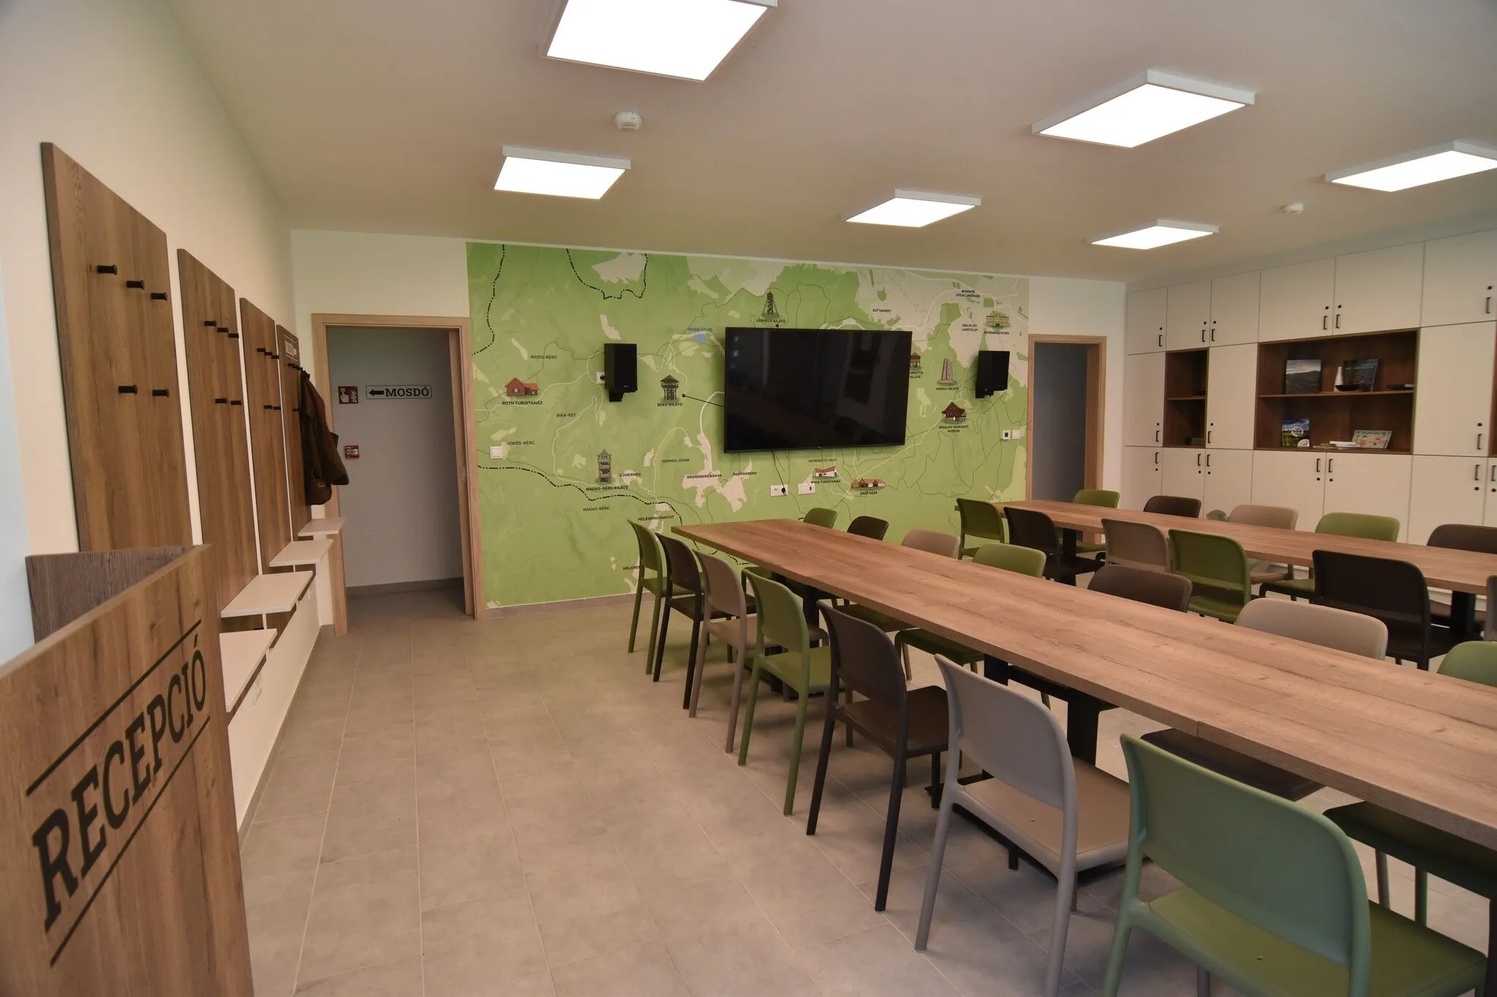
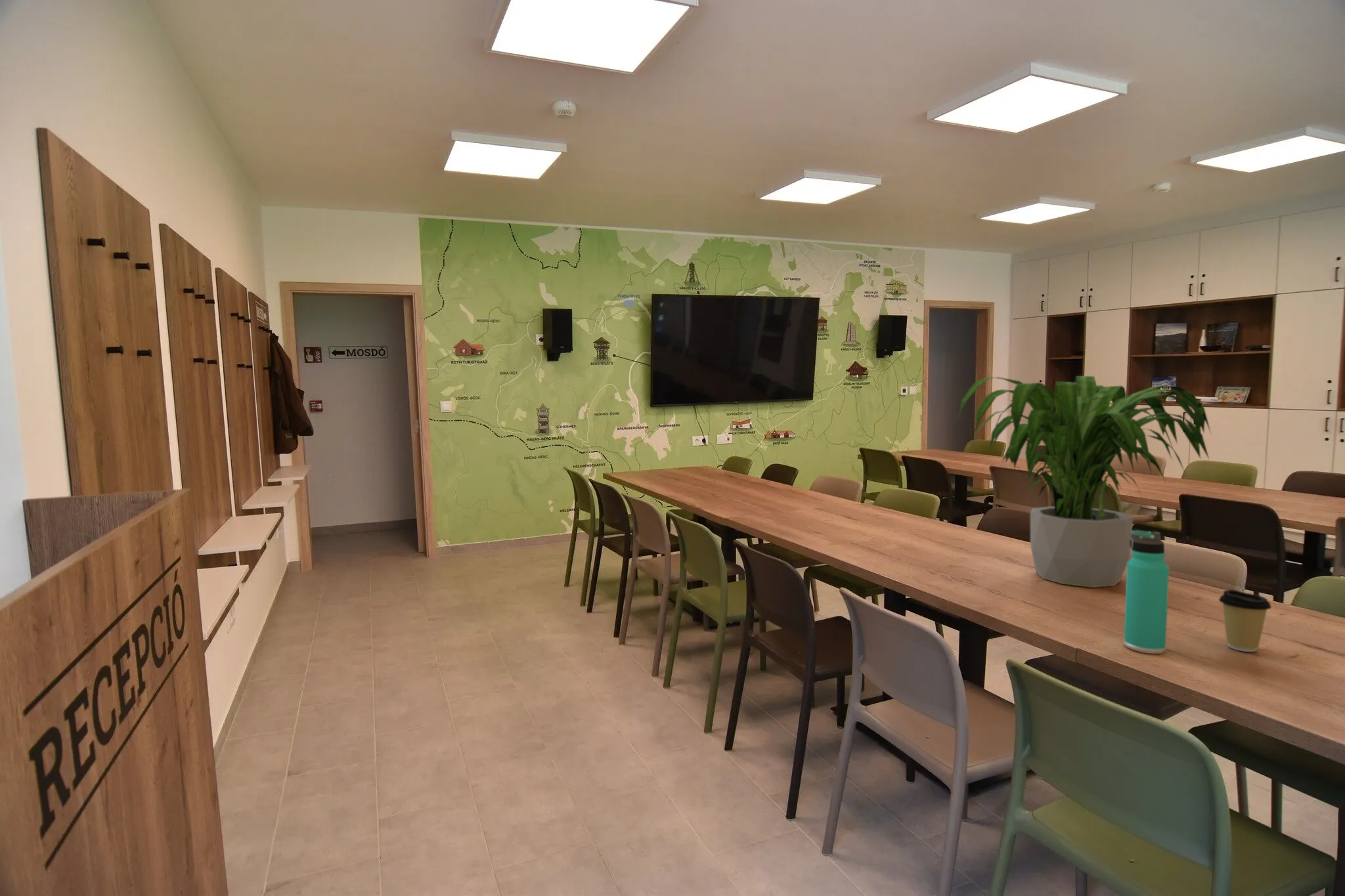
+ coffee cup [1218,589,1272,652]
+ potted plant [956,375,1212,588]
+ thermos bottle [1123,529,1170,654]
